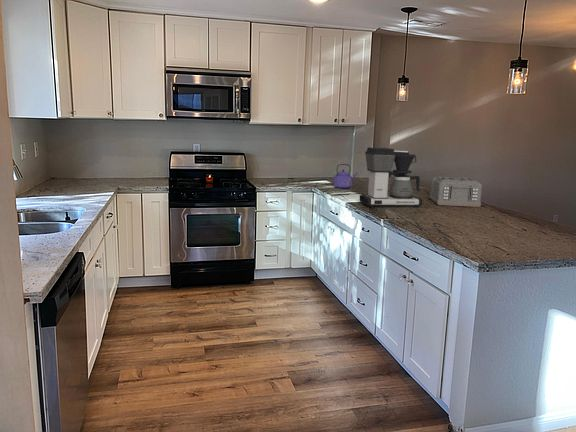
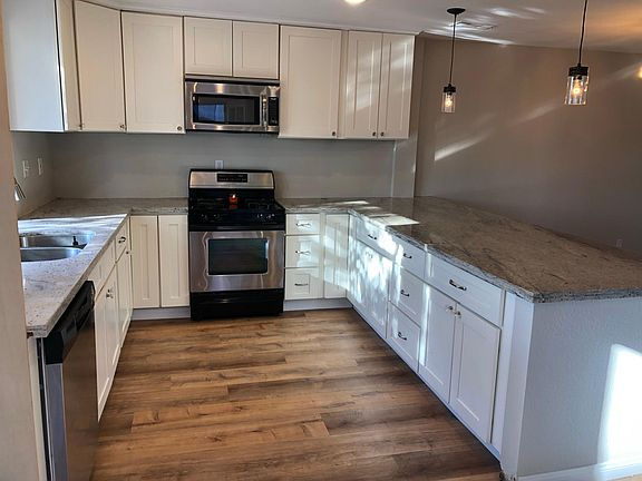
- coffee maker [359,146,423,208]
- toaster [429,176,483,208]
- kettle [332,163,359,189]
